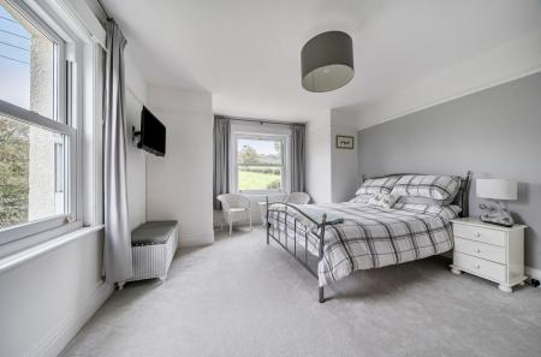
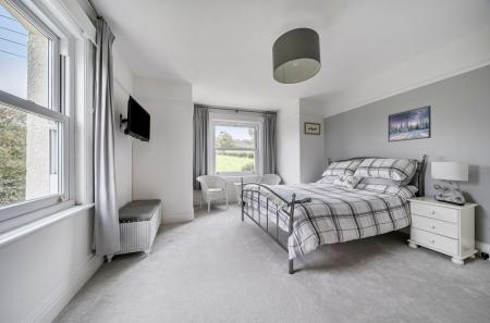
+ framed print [388,104,432,142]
